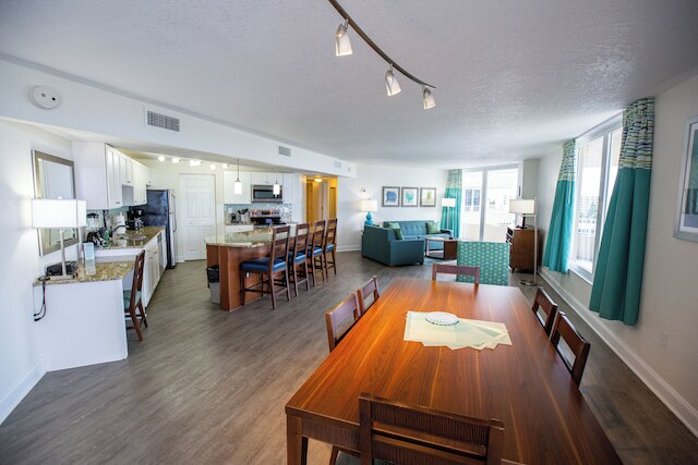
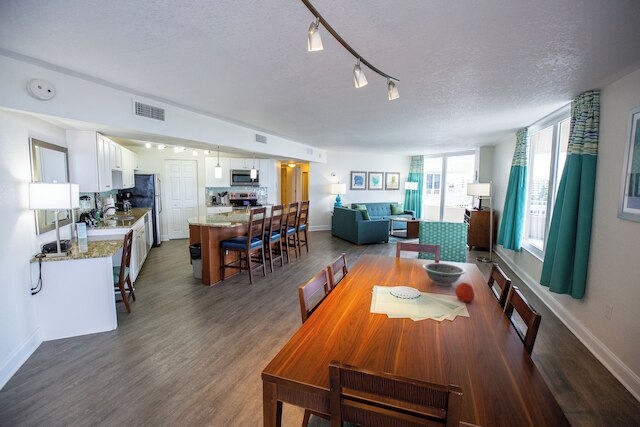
+ apple [454,282,475,303]
+ decorative bowl [421,262,467,287]
